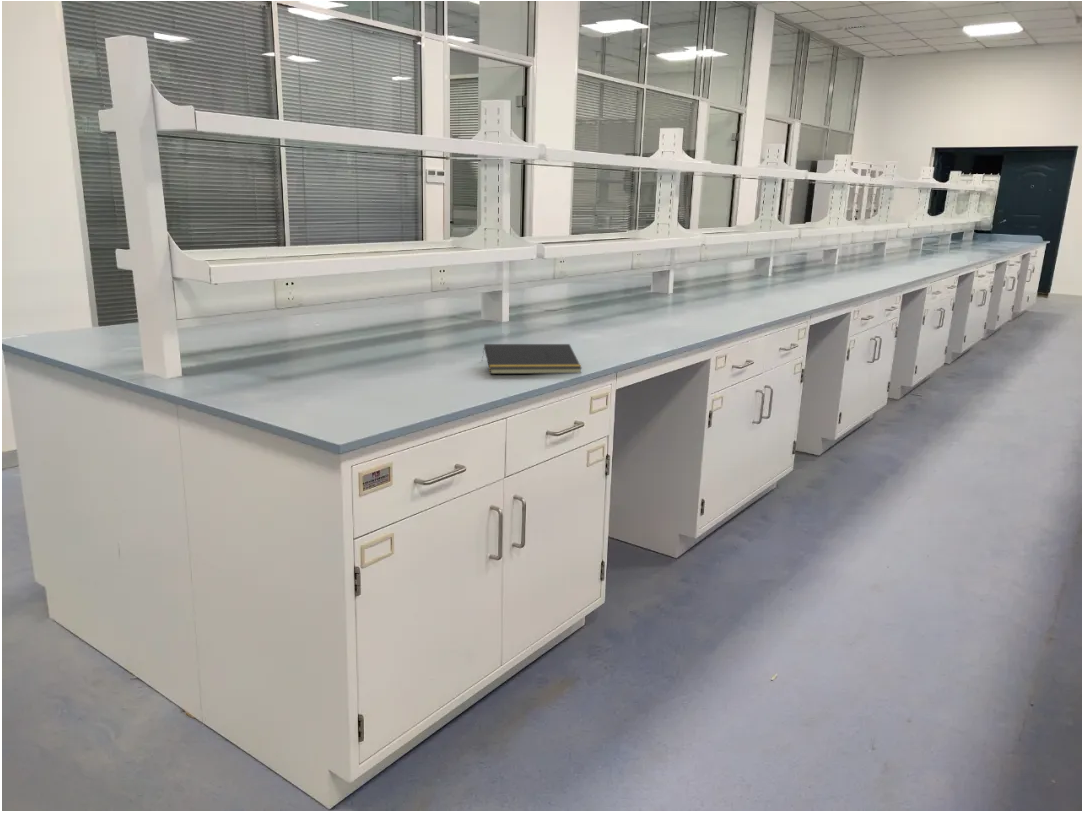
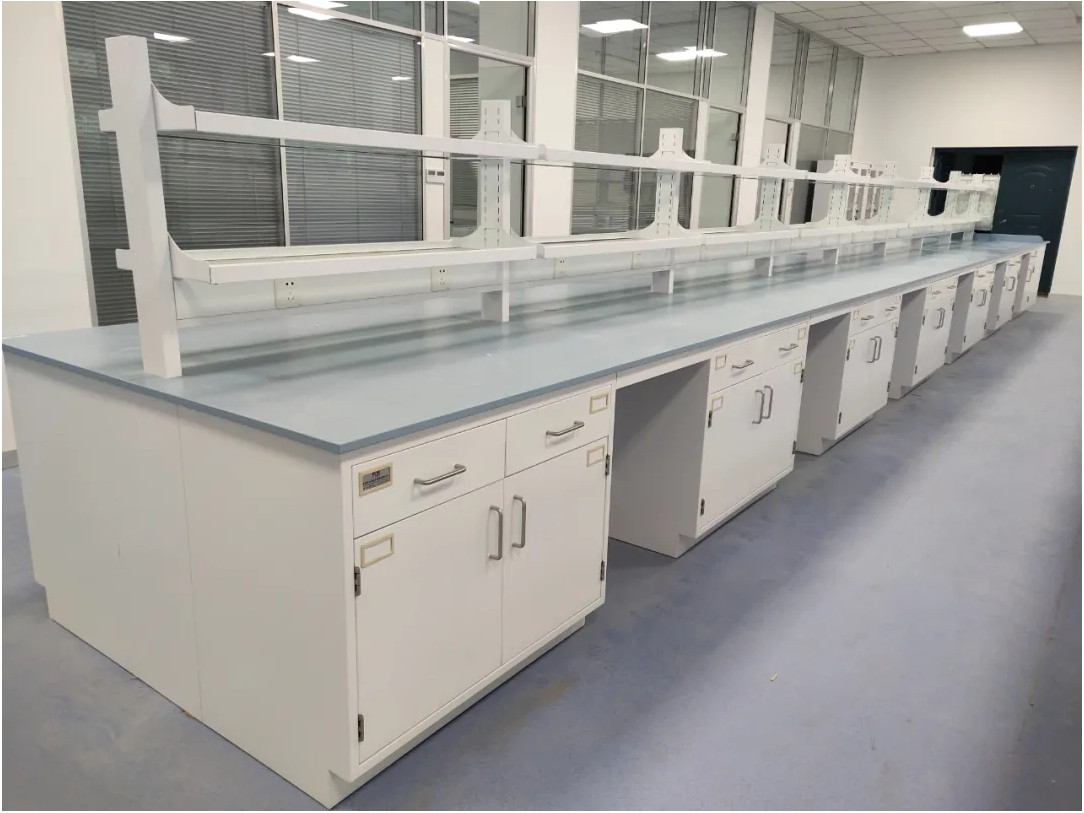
- notepad [481,343,583,375]
